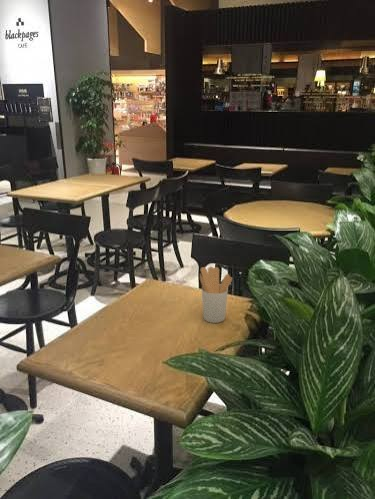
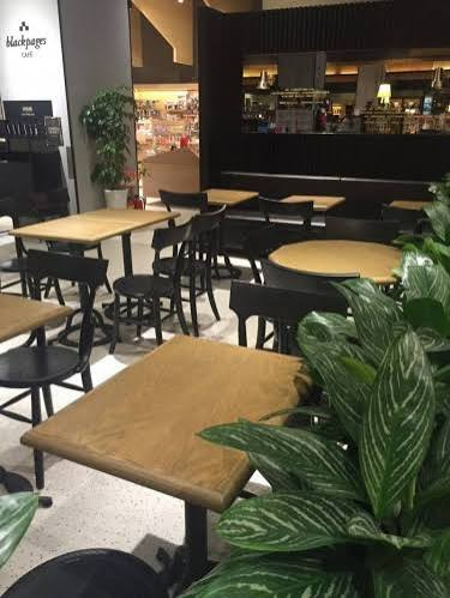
- utensil holder [199,266,233,324]
